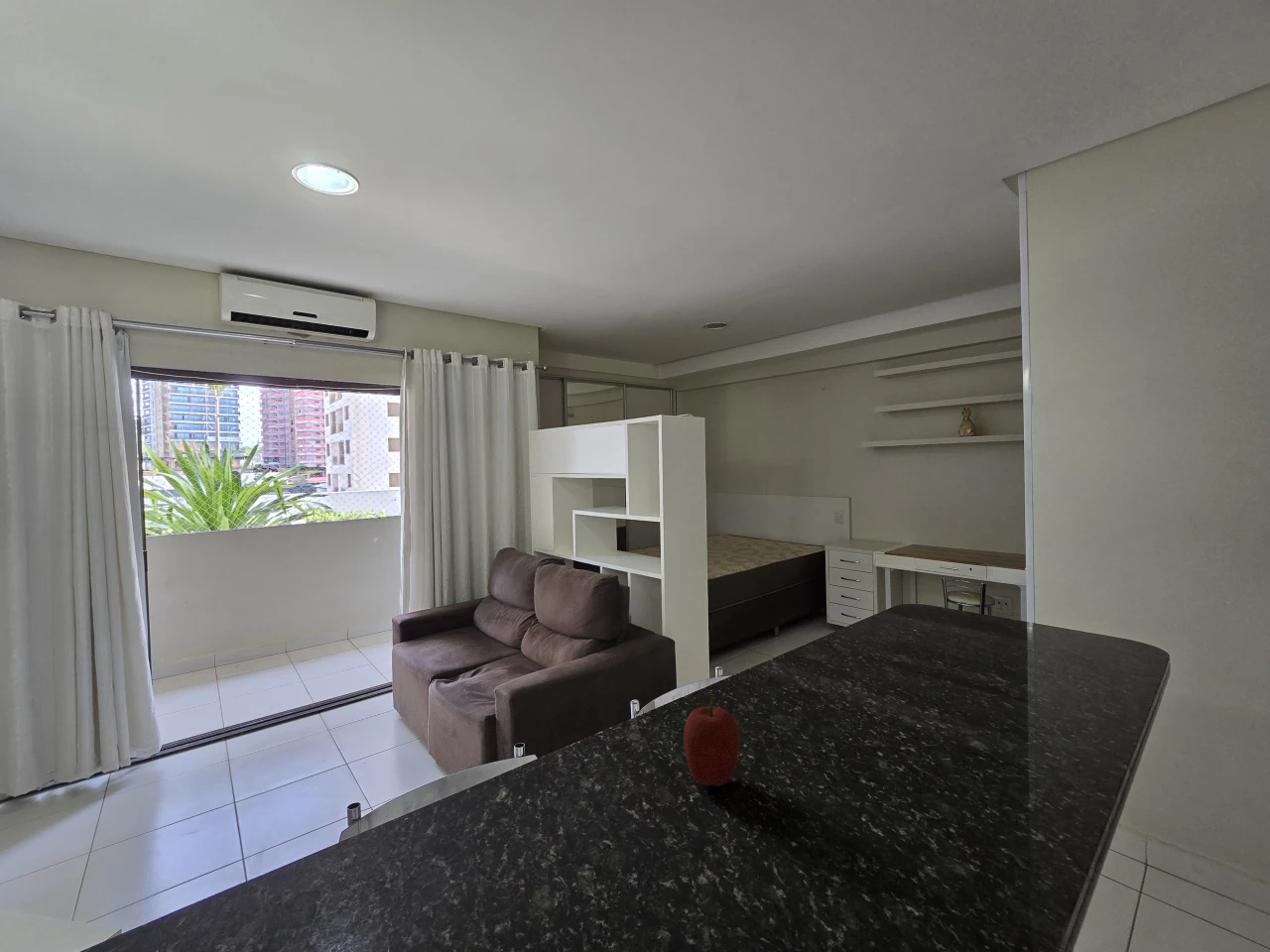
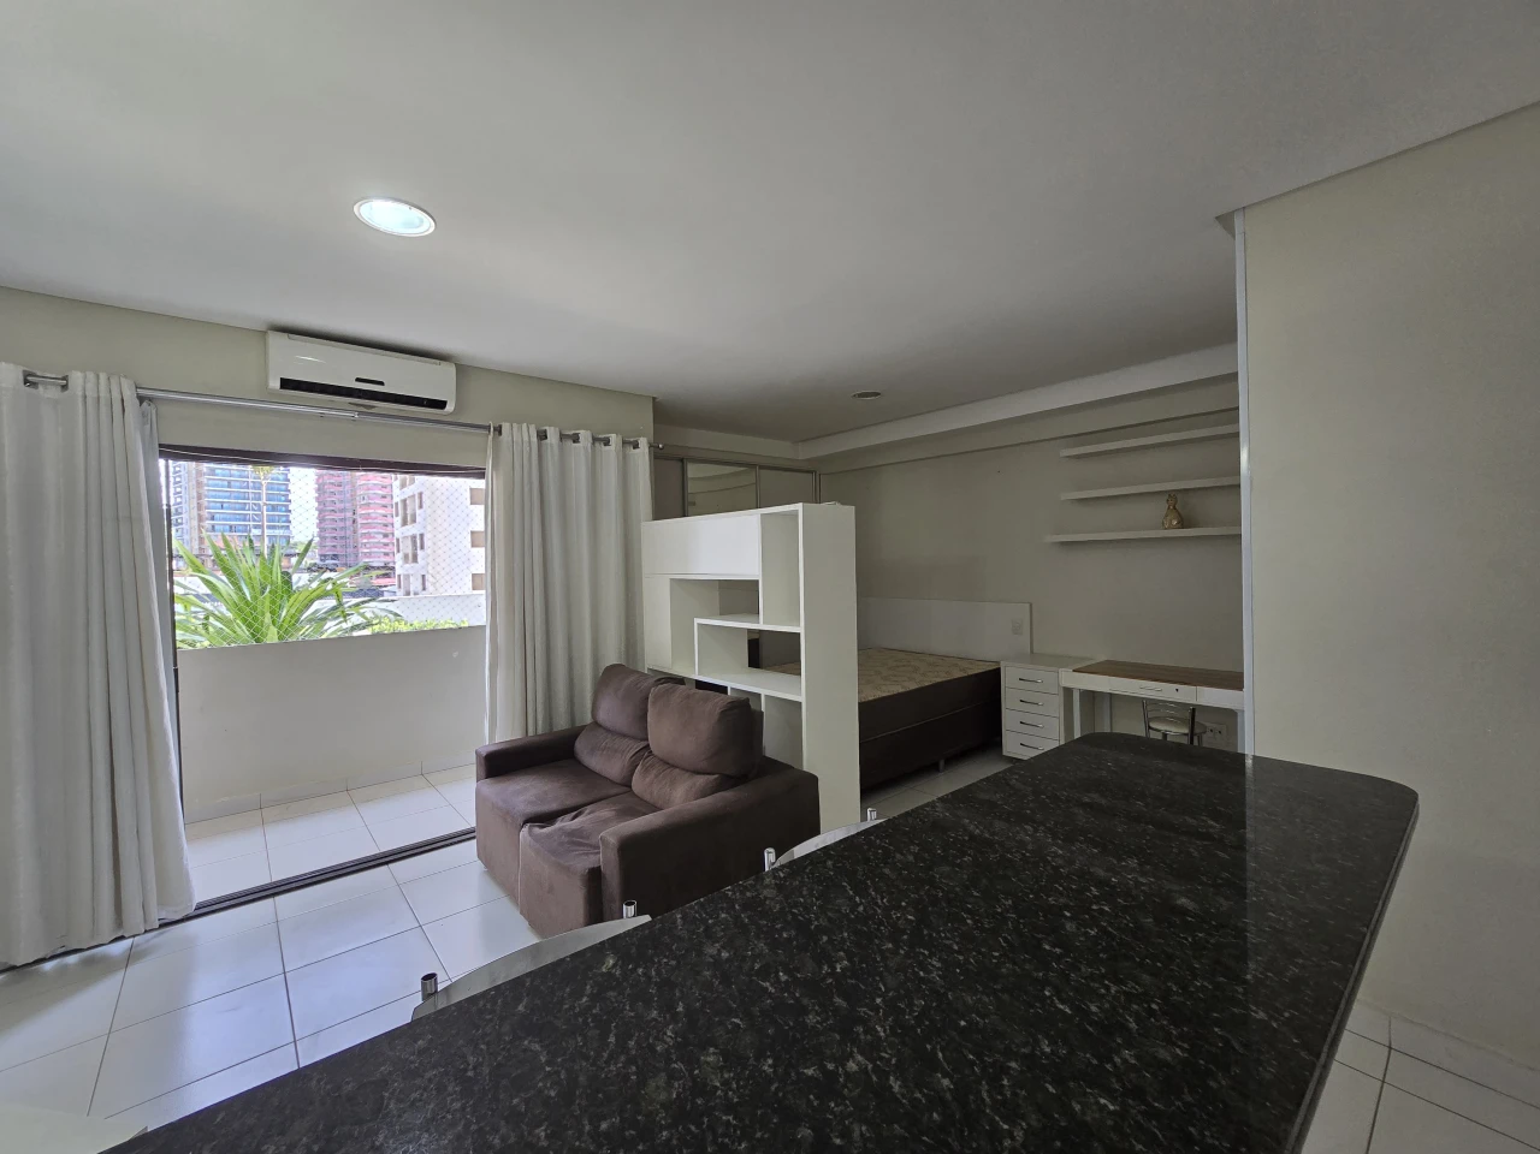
- fruit [683,696,740,787]
